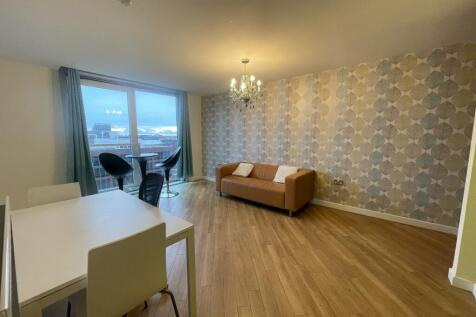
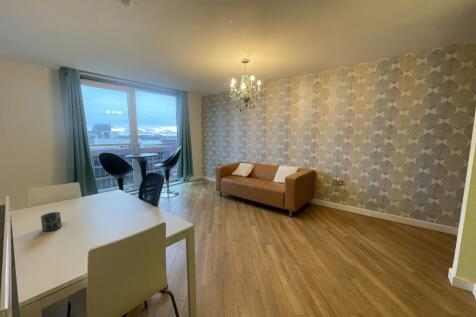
+ cup [40,211,63,233]
